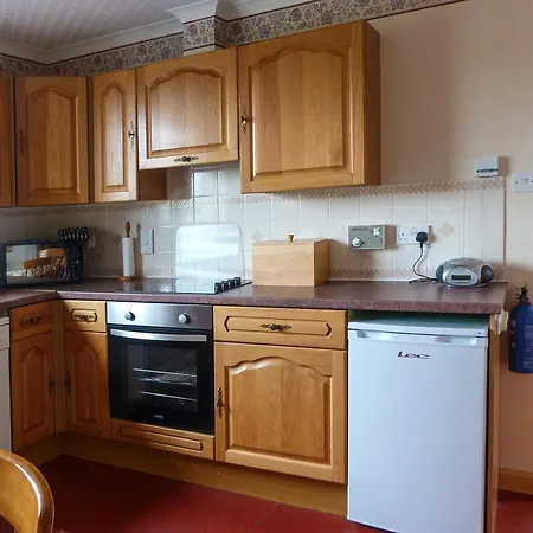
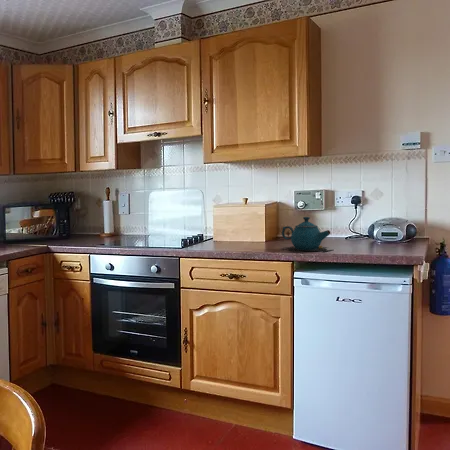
+ teapot [281,216,333,254]
